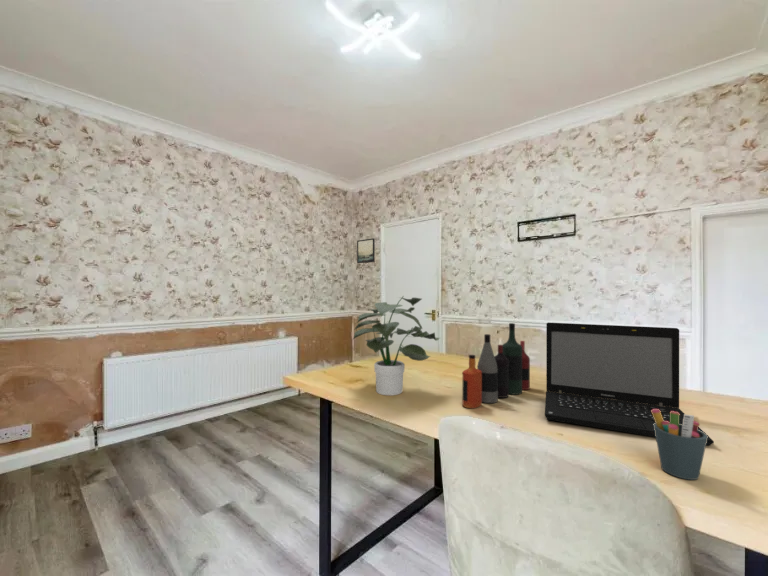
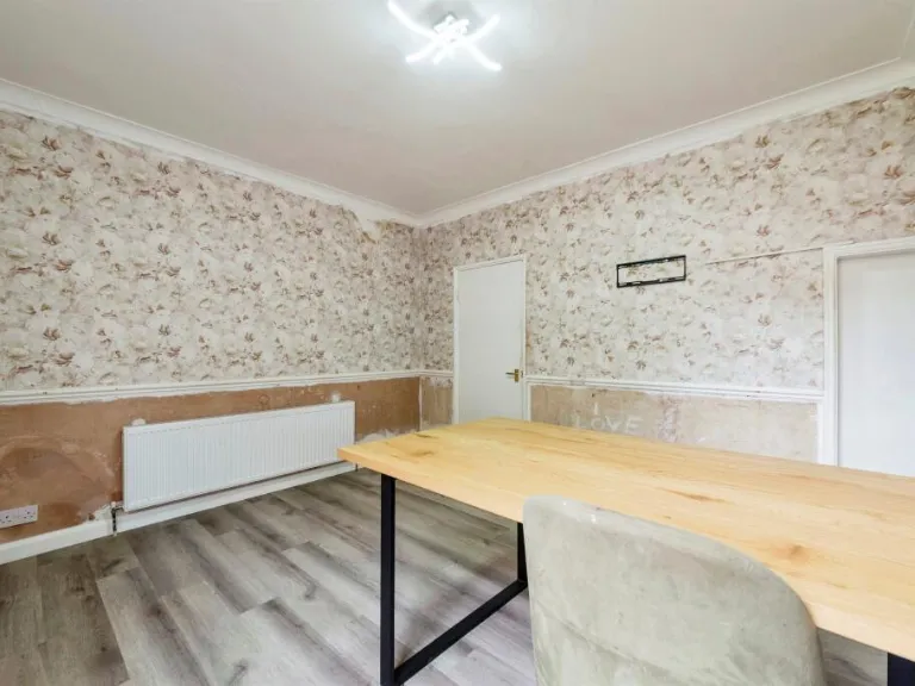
- bottle collection [461,322,531,409]
- potted plant [351,295,440,396]
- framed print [356,237,376,264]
- pen holder [651,409,708,481]
- laptop [544,321,715,447]
